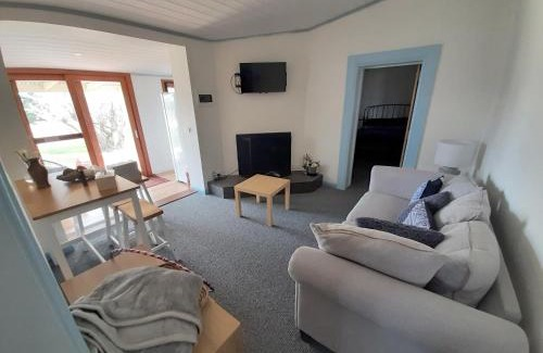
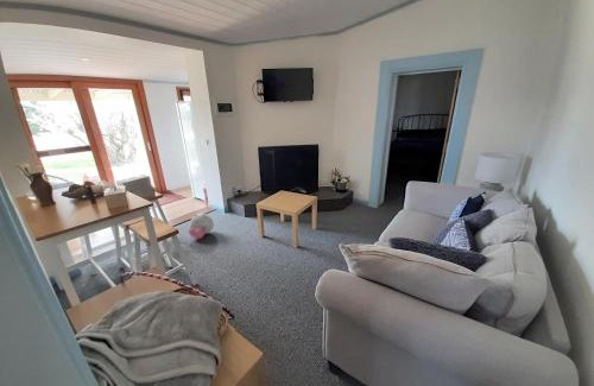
+ plush toy [188,213,215,240]
